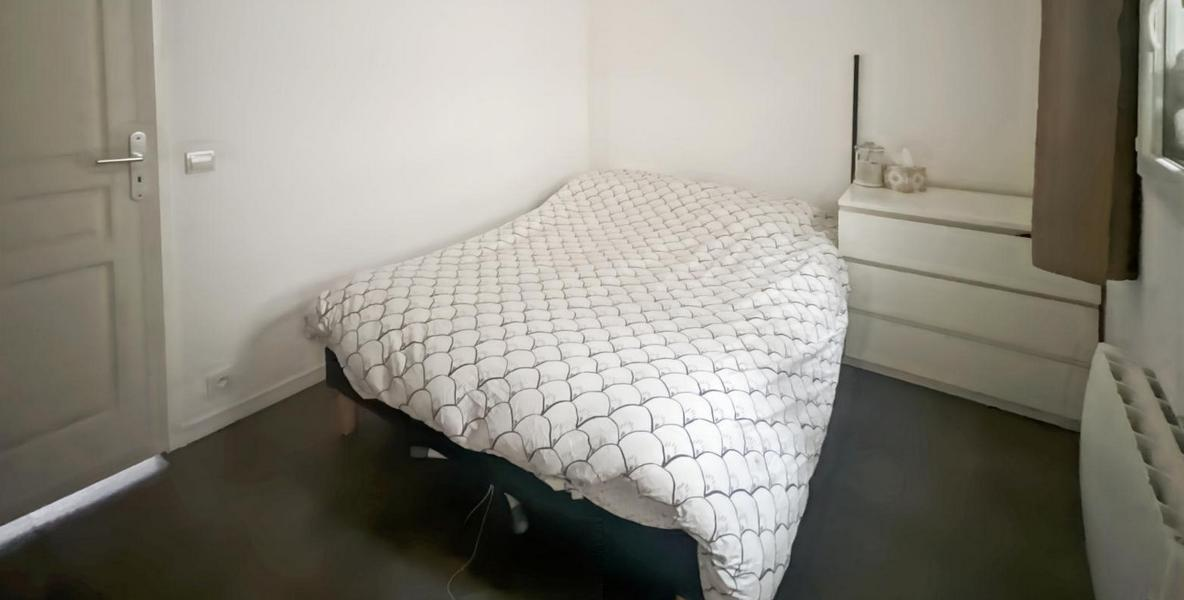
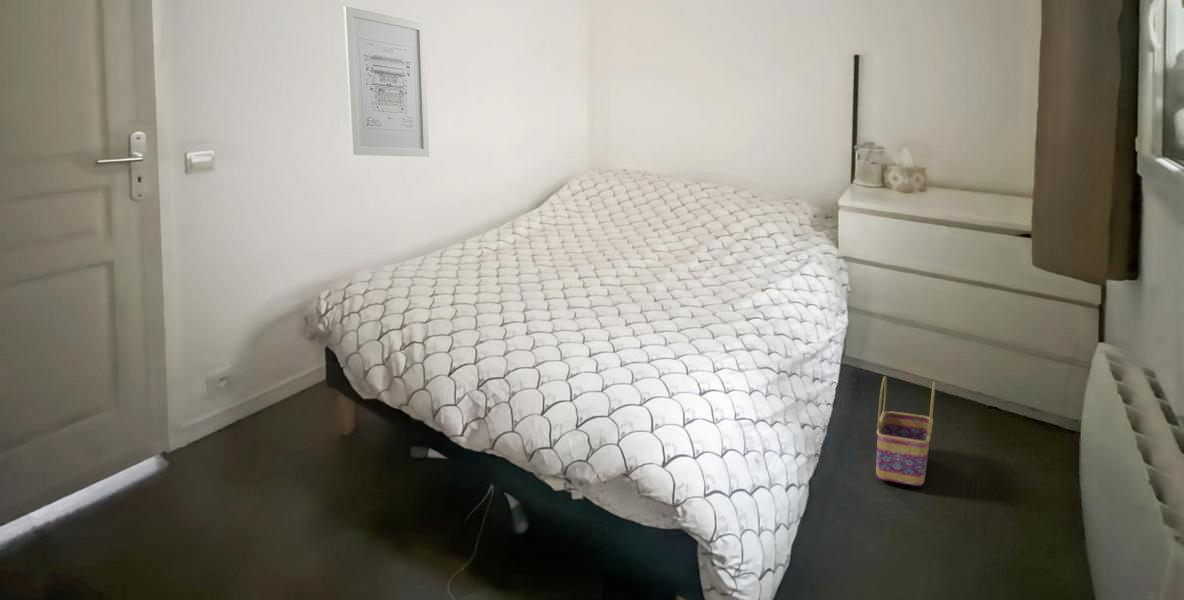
+ wall art [343,5,430,158]
+ basket [875,375,936,487]
